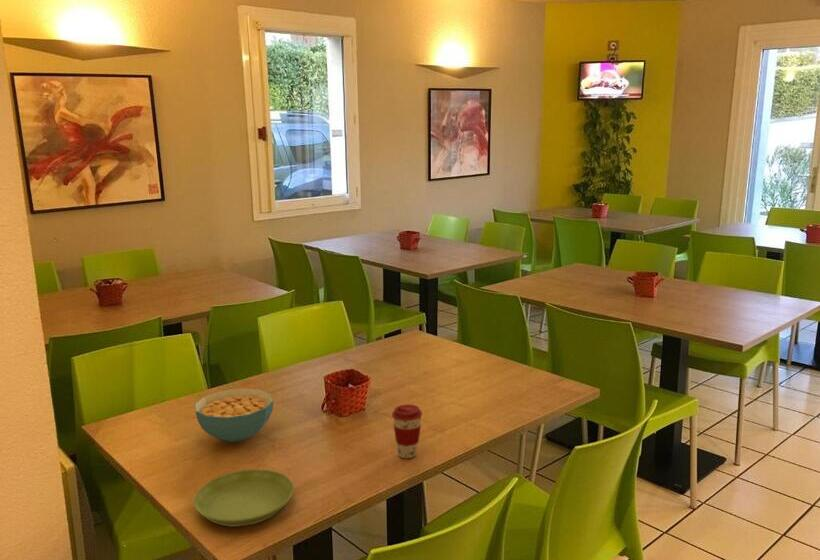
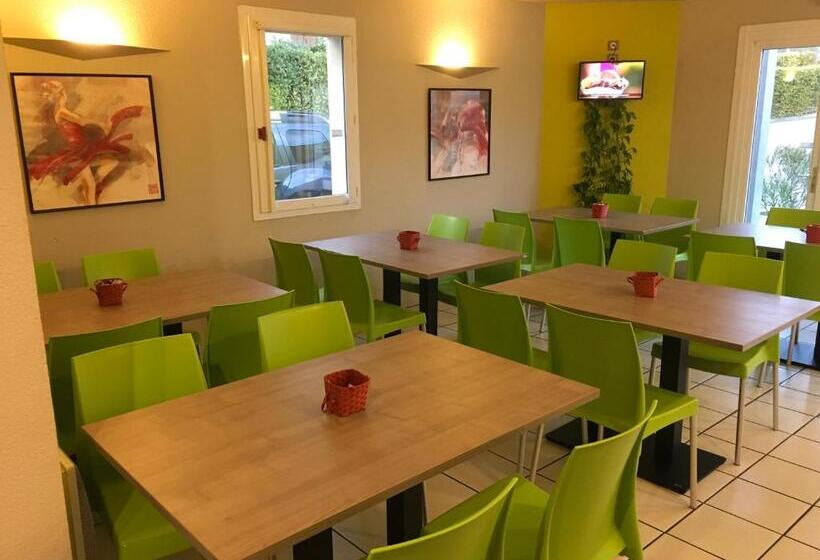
- coffee cup [391,403,423,459]
- cereal bowl [194,387,274,443]
- saucer [193,468,295,528]
